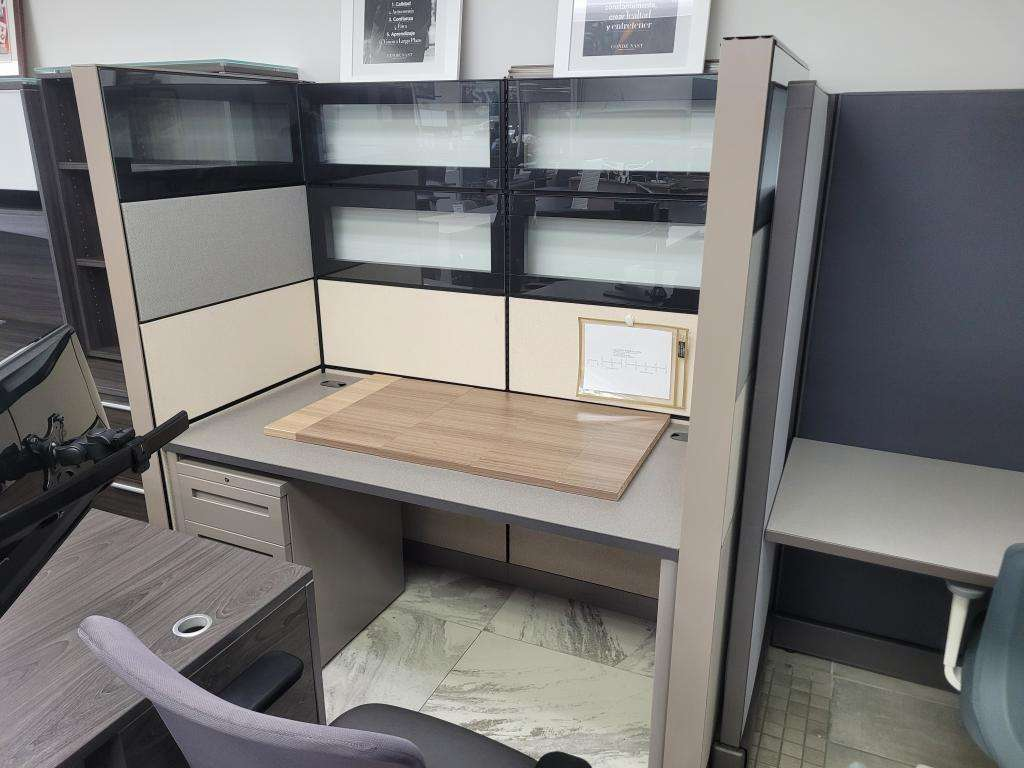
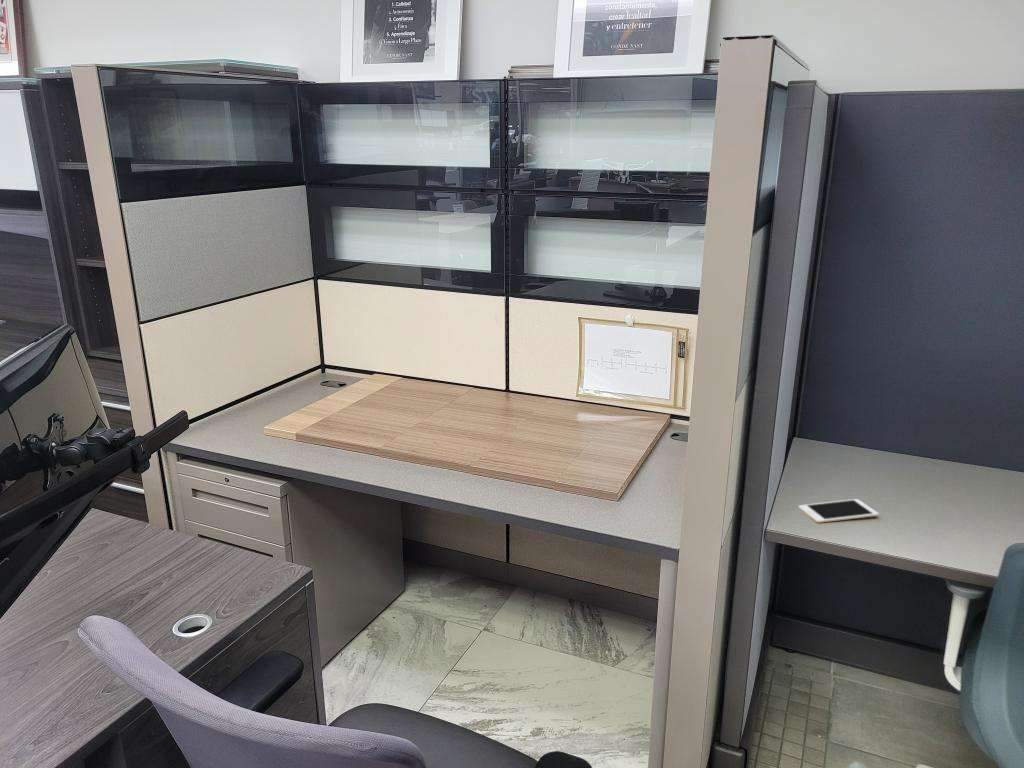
+ cell phone [797,498,880,524]
